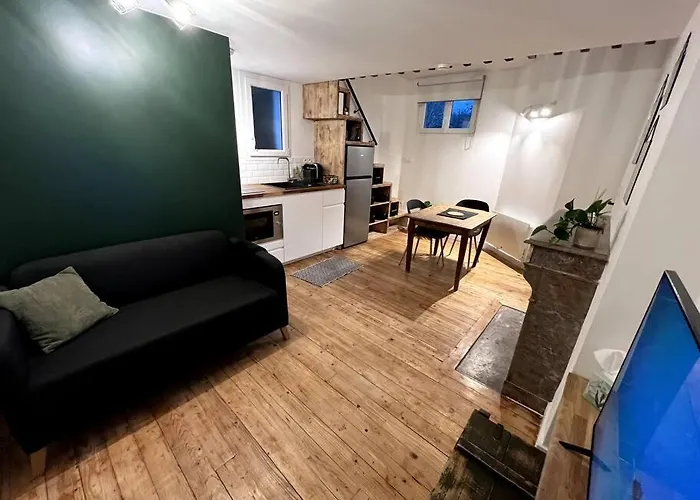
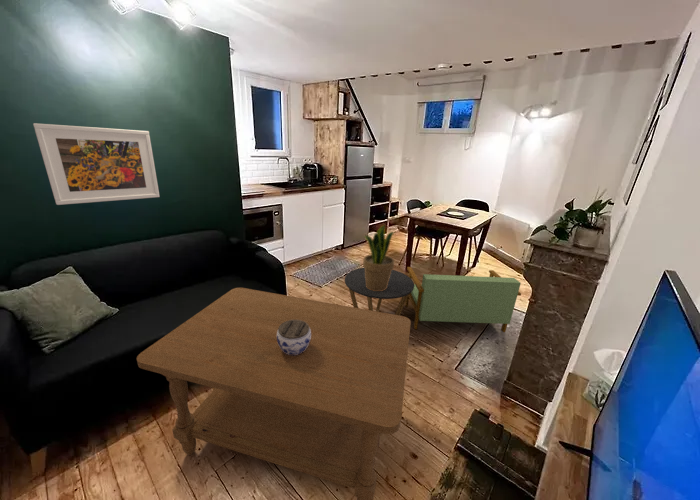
+ sofa [404,266,522,333]
+ side table [344,267,415,316]
+ potted plant [362,224,397,291]
+ coffee table [136,287,412,500]
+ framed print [32,122,160,206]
+ jar [277,320,311,355]
